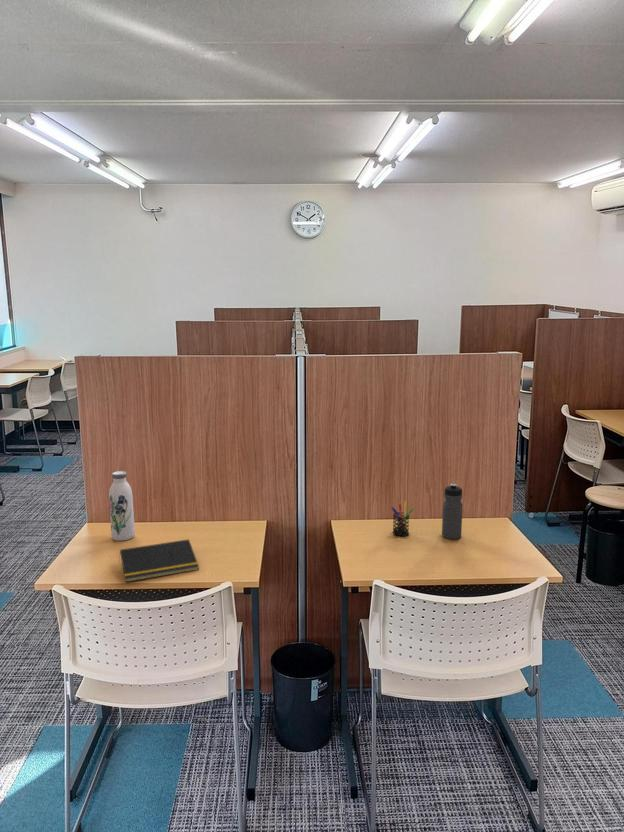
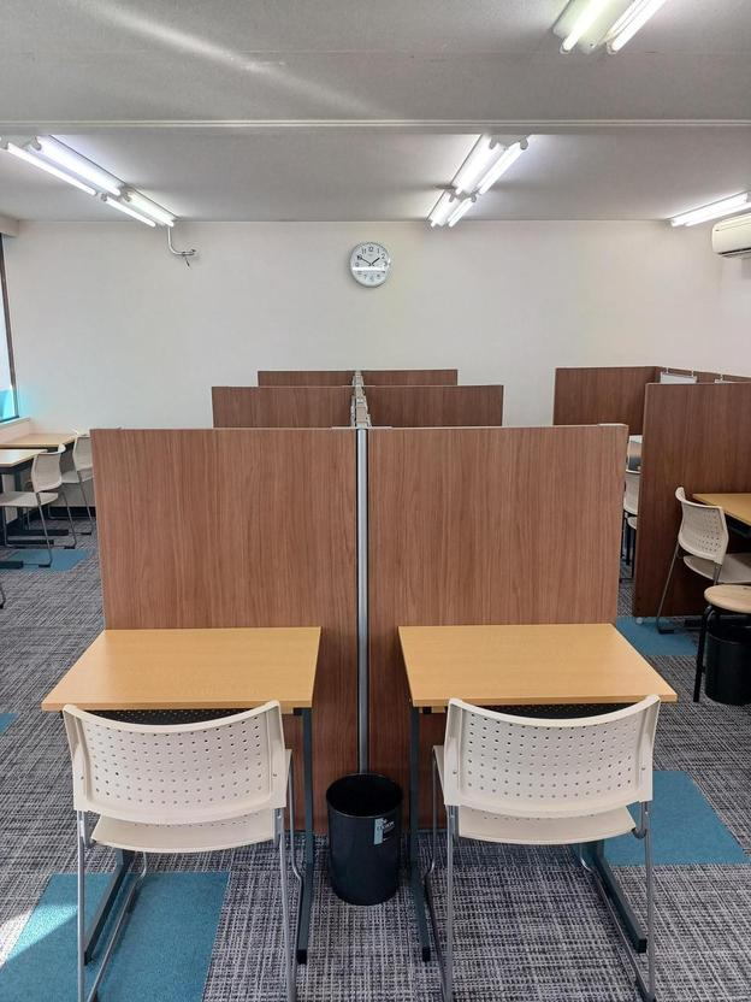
- water bottle [108,470,136,542]
- water bottle [441,483,464,540]
- pen holder [390,501,415,537]
- notepad [118,538,200,583]
